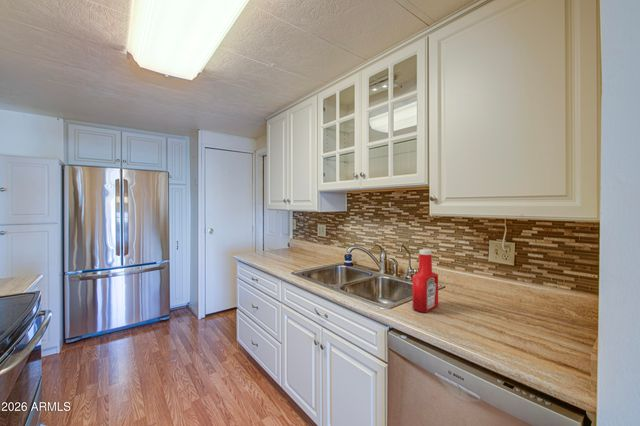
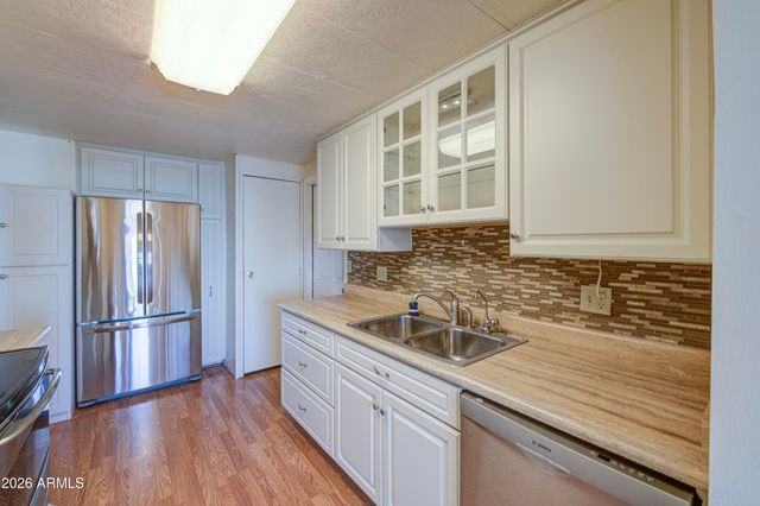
- soap bottle [412,249,439,313]
